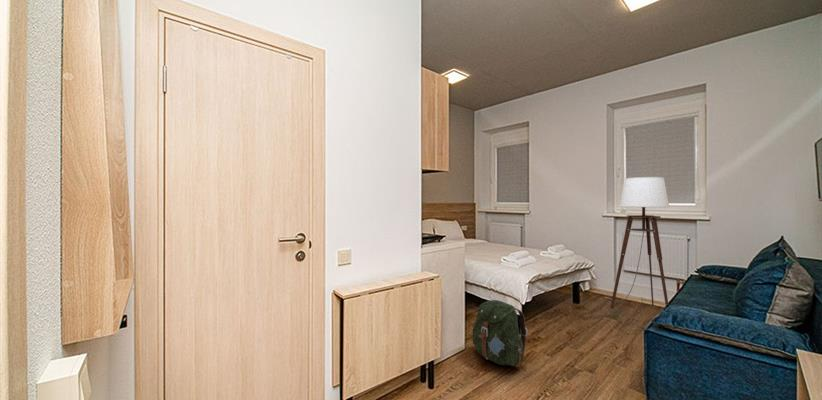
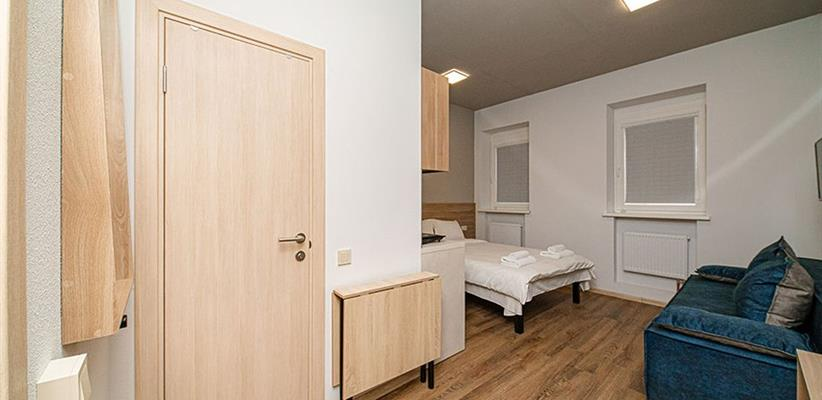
- floor lamp [604,176,671,309]
- backpack [471,299,528,367]
